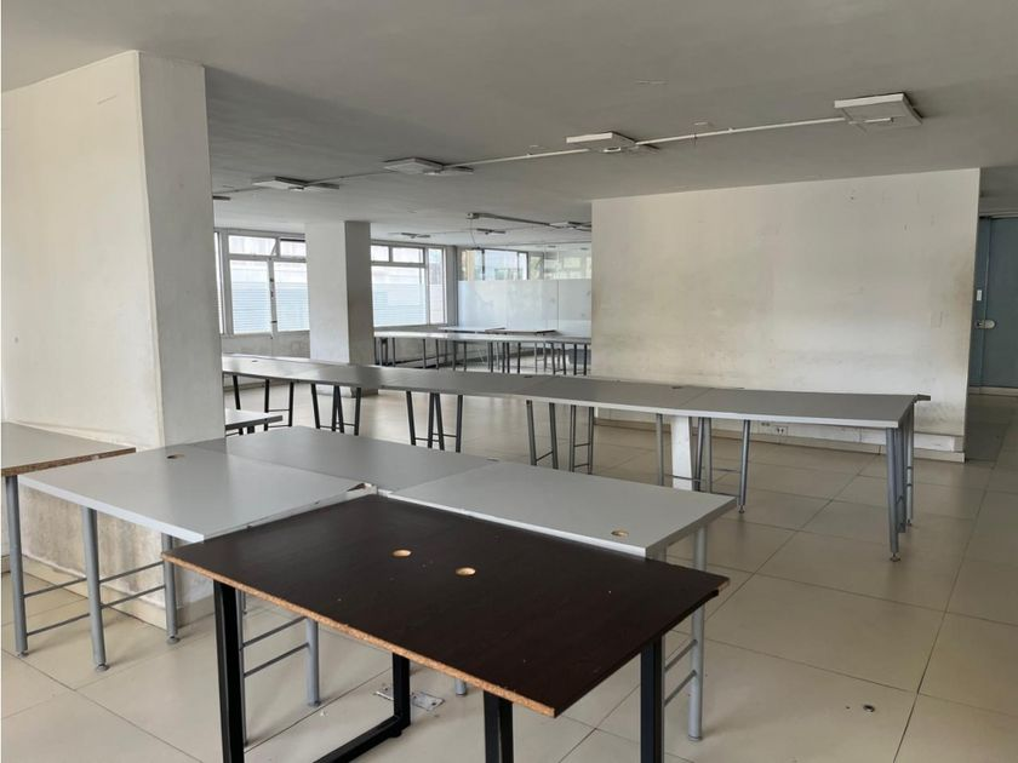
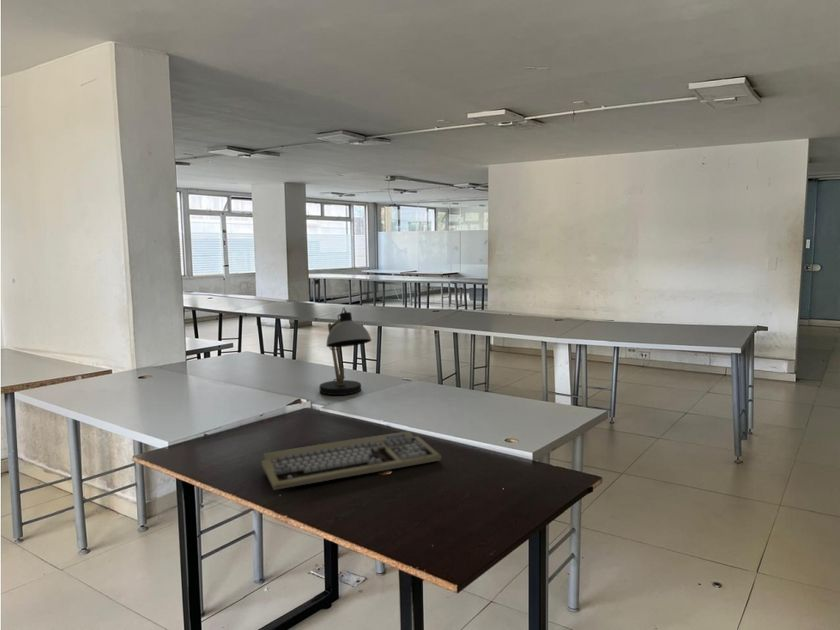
+ desk lamp [318,307,372,396]
+ keyboard [260,430,442,491]
